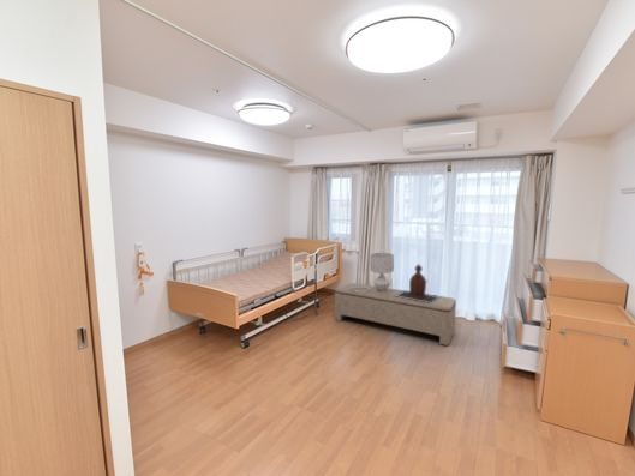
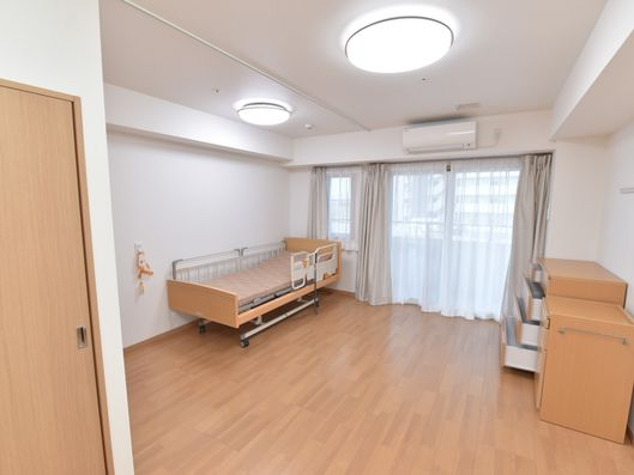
- lantern [396,263,439,303]
- lamp [351,252,395,293]
- bench [334,282,457,347]
